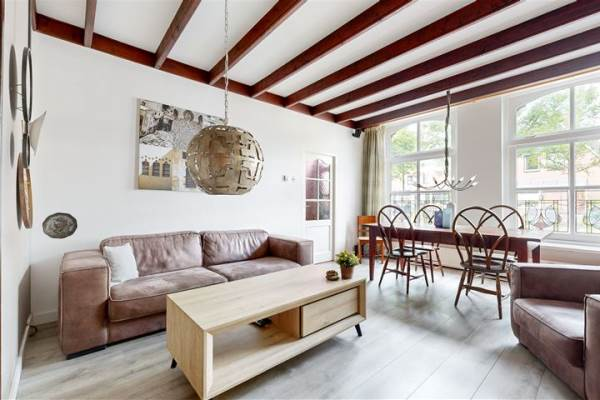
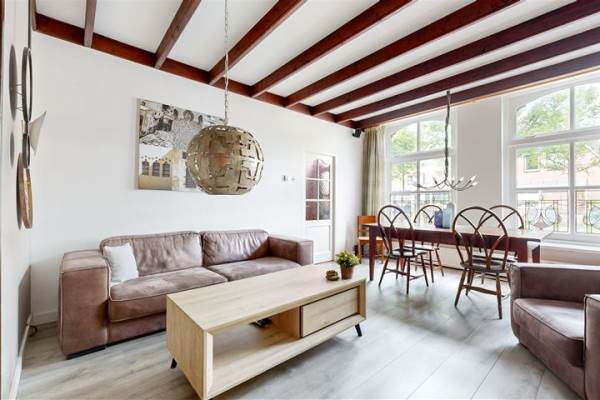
- decorative plate [41,211,79,240]
